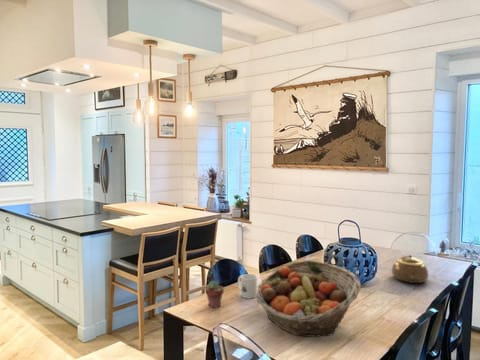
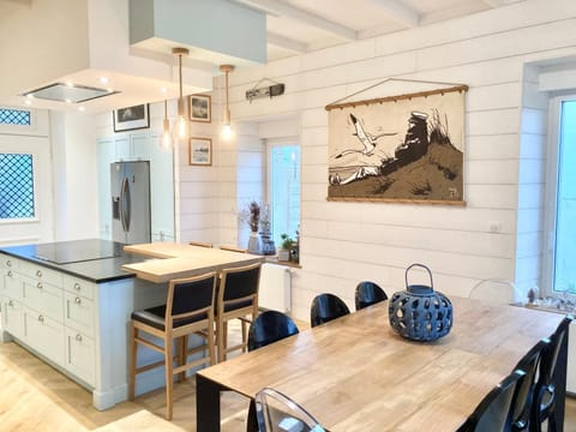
- potted succulent [204,280,225,309]
- fruit basket [256,259,362,338]
- mug [237,273,258,299]
- teapot [391,254,430,284]
